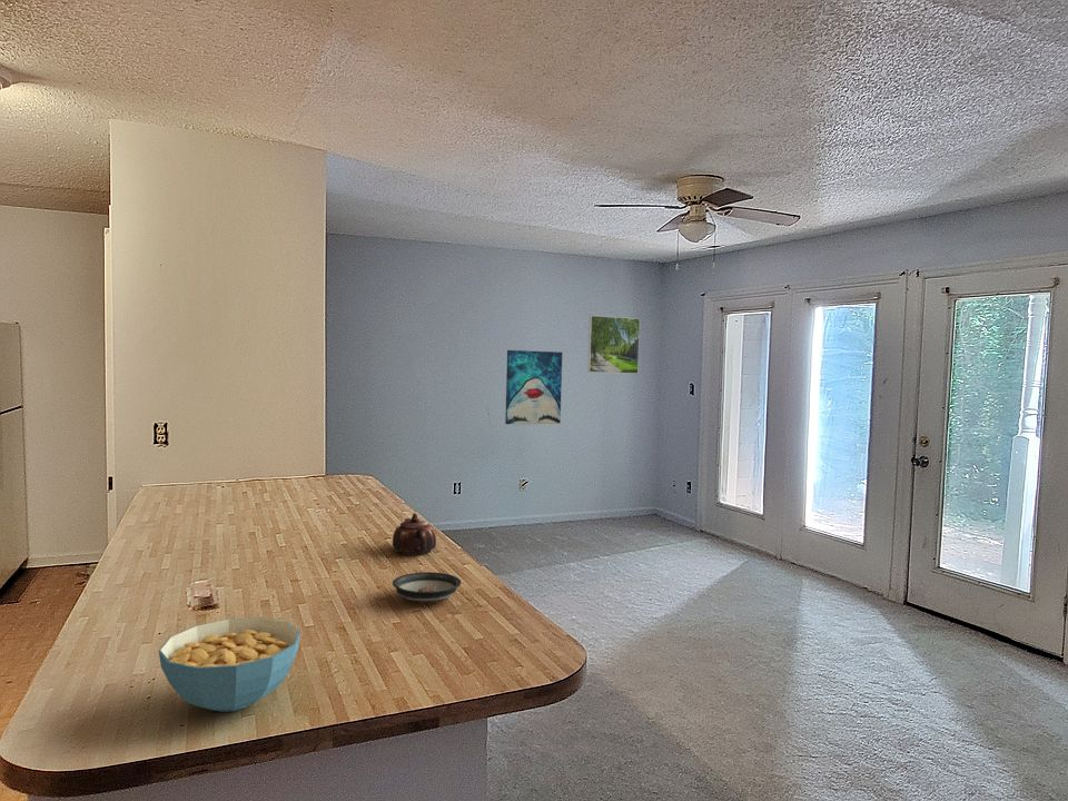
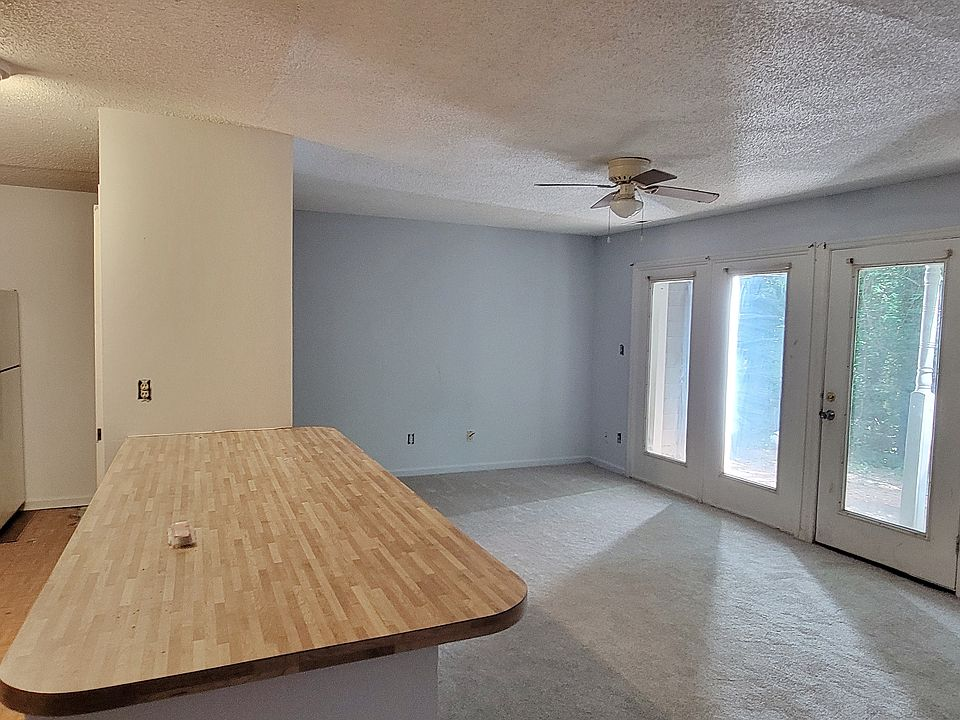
- cereal bowl [158,616,301,713]
- teapot [392,512,437,556]
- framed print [586,315,641,375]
- saucer [392,571,462,604]
- wall art [504,349,563,425]
